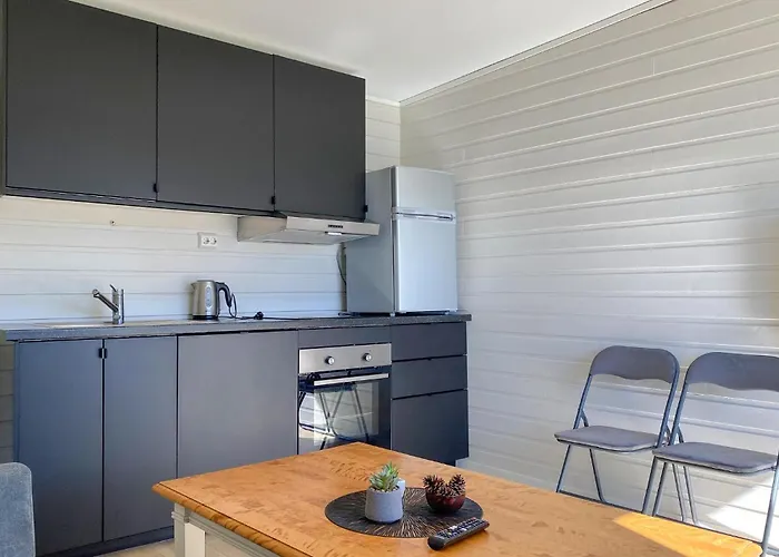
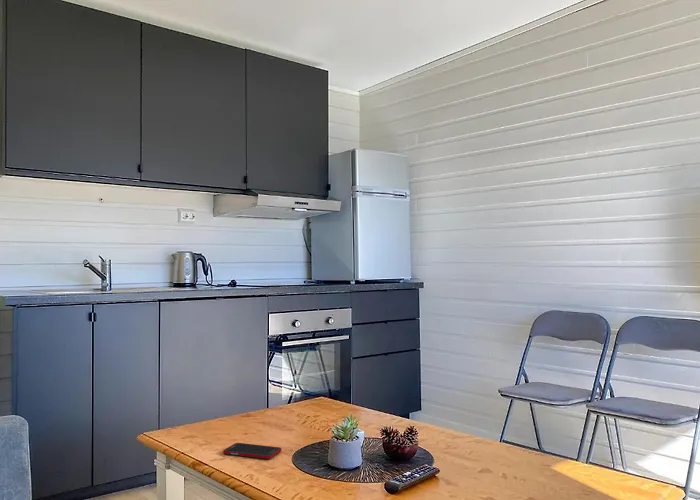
+ cell phone [222,442,282,460]
